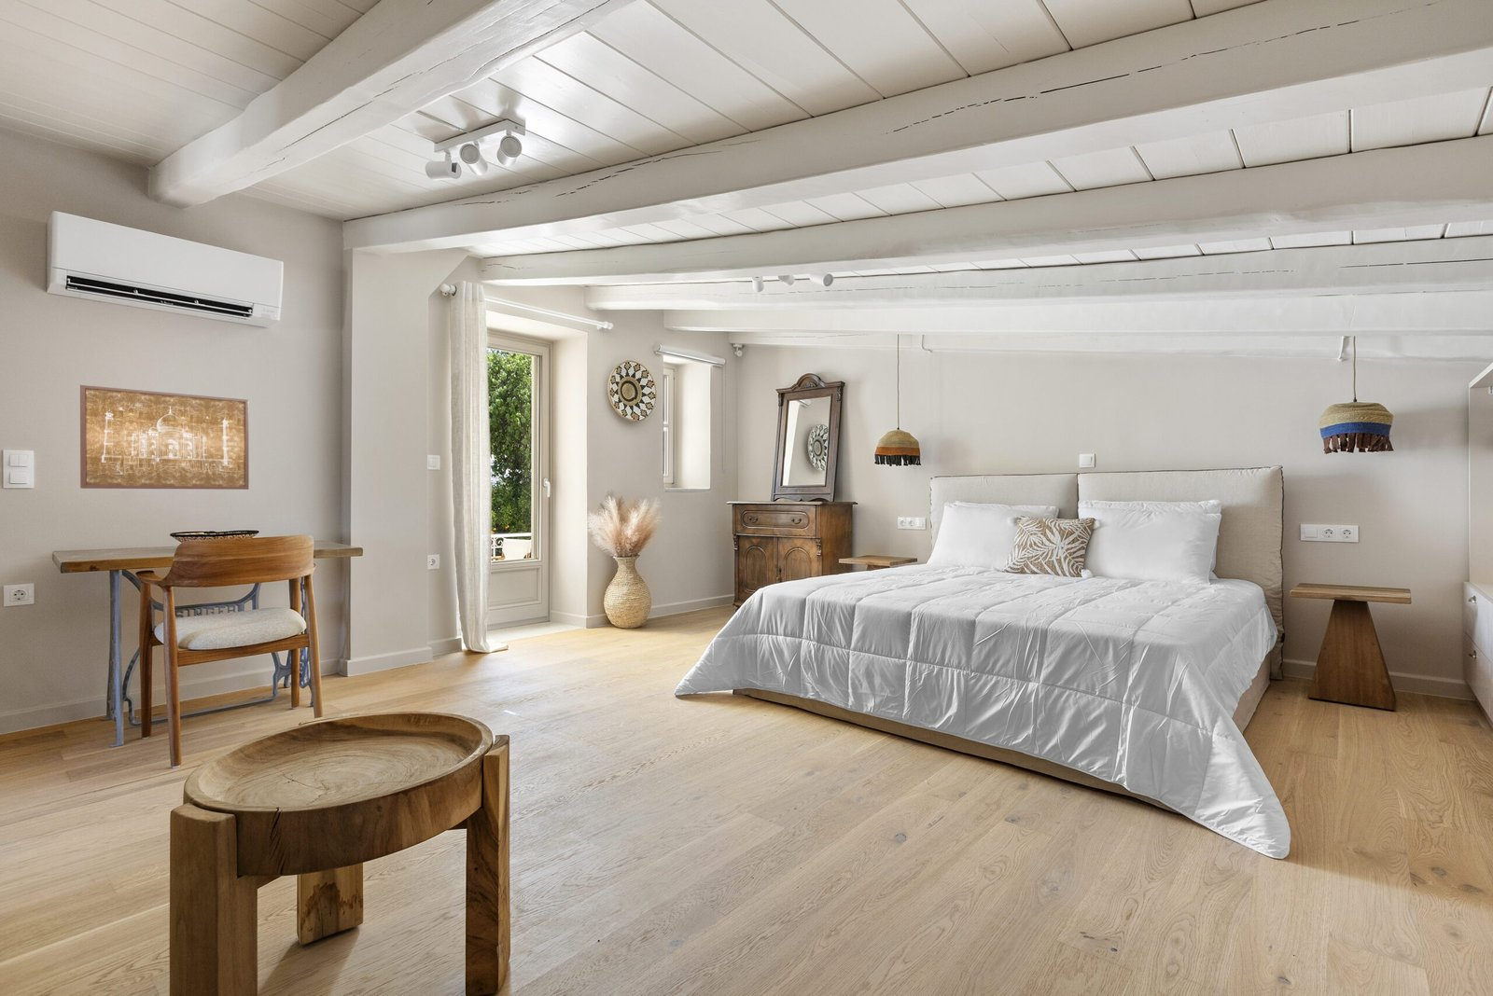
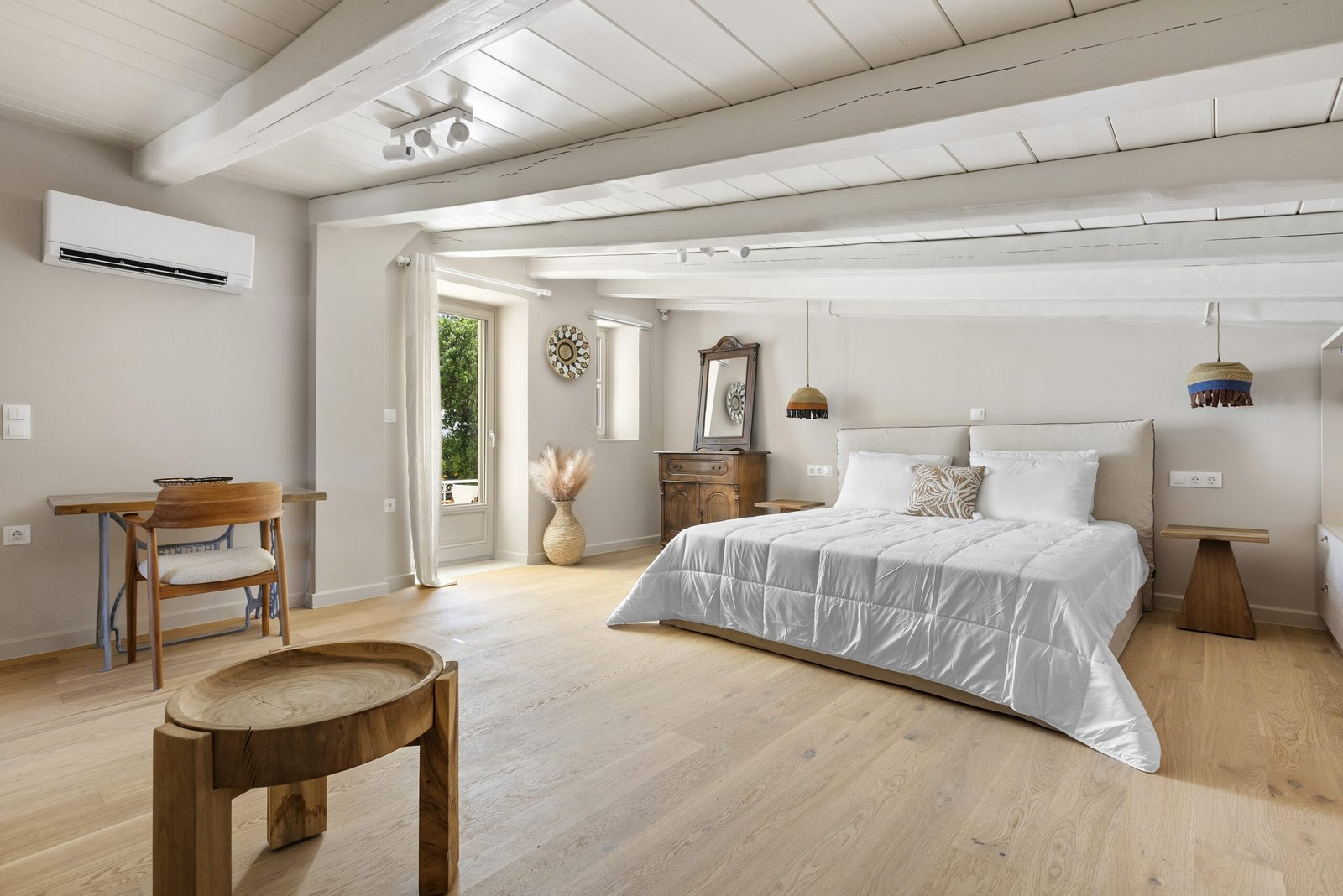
- wall art [79,385,250,490]
